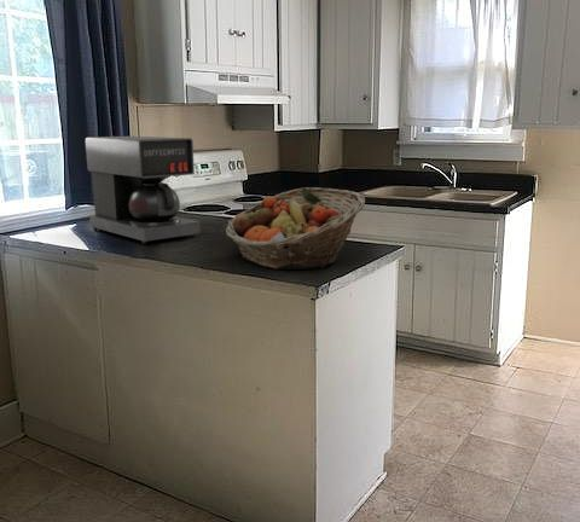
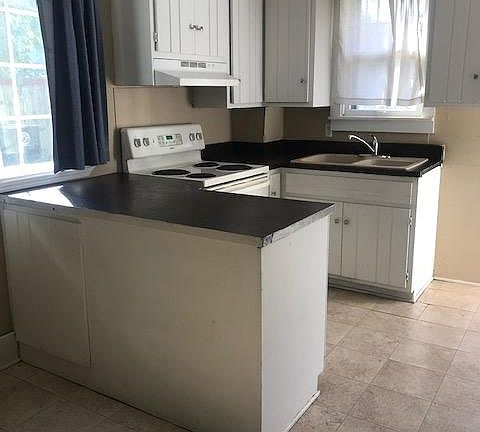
- fruit basket [225,186,366,271]
- coffee maker [85,135,202,245]
